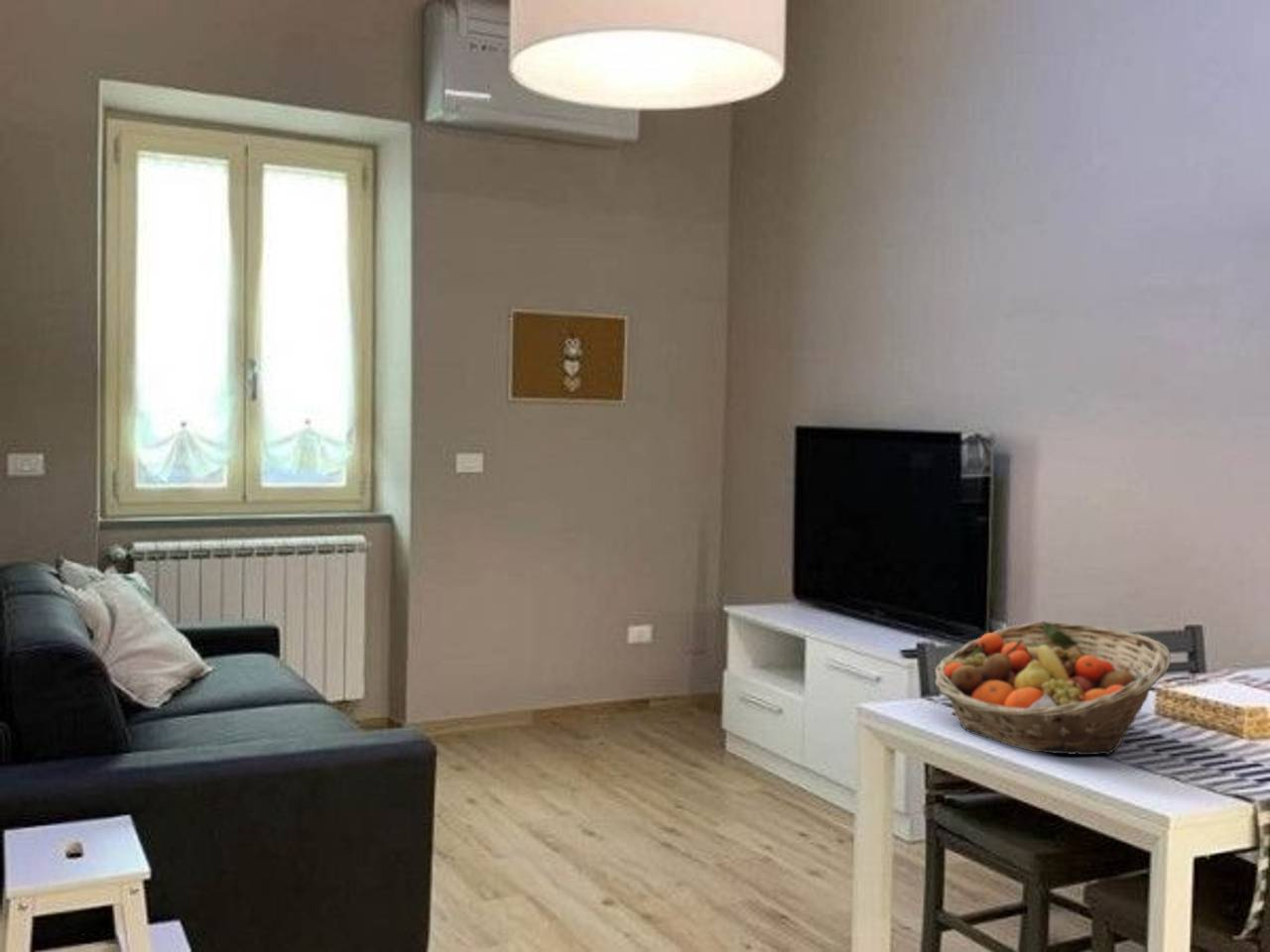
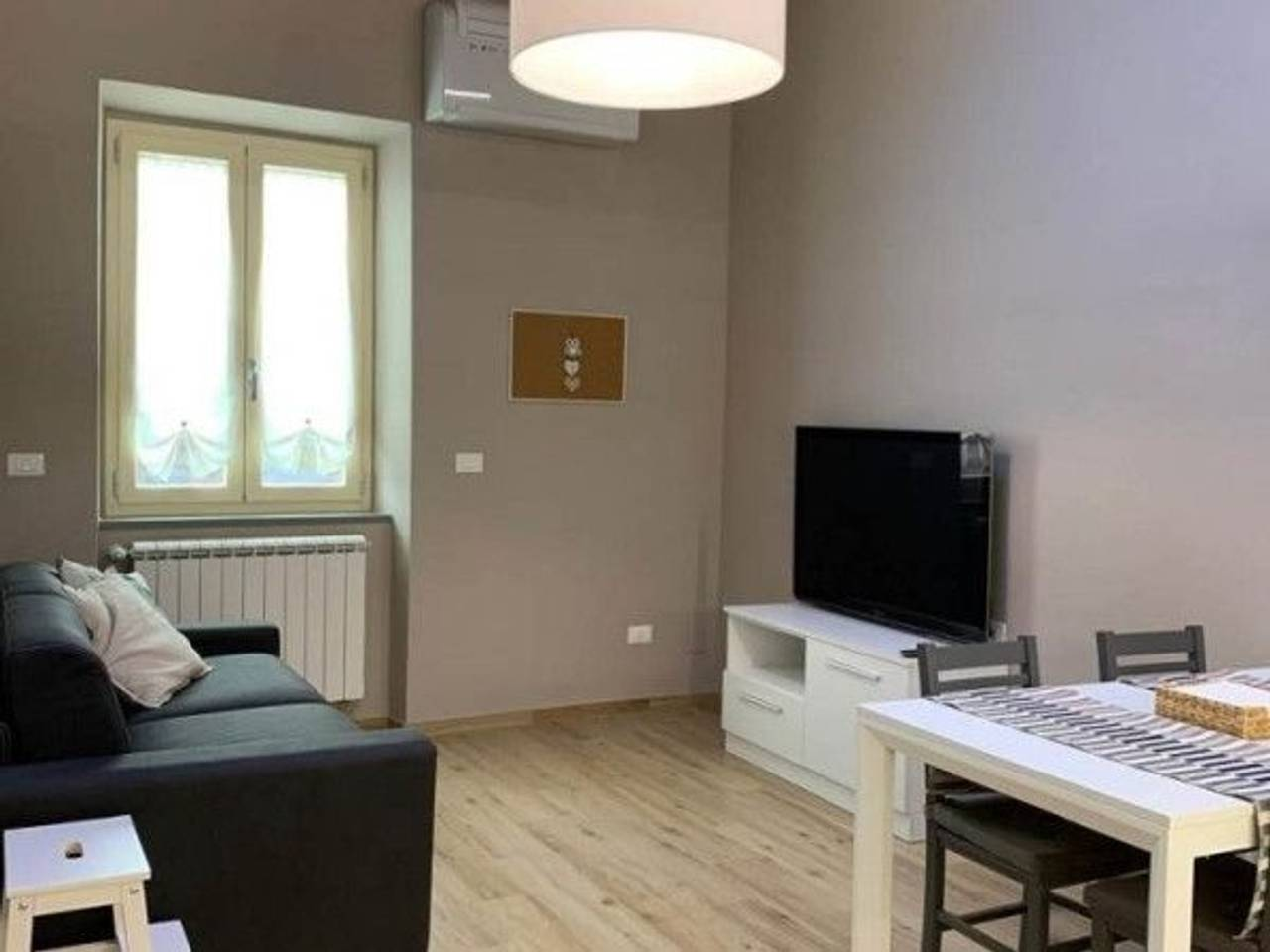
- fruit basket [934,620,1172,756]
